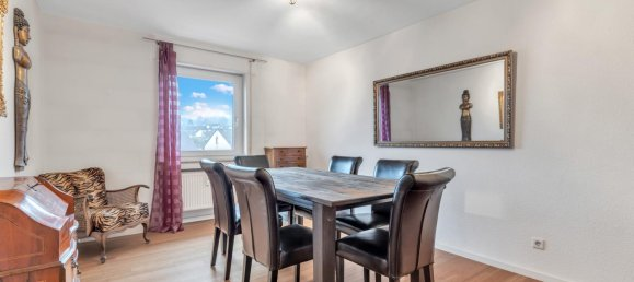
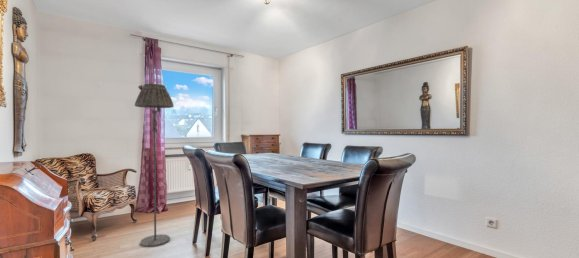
+ floor lamp [134,83,175,248]
